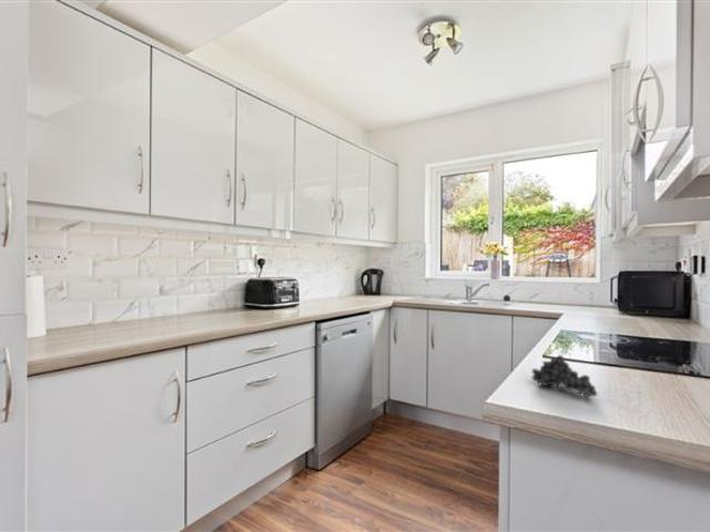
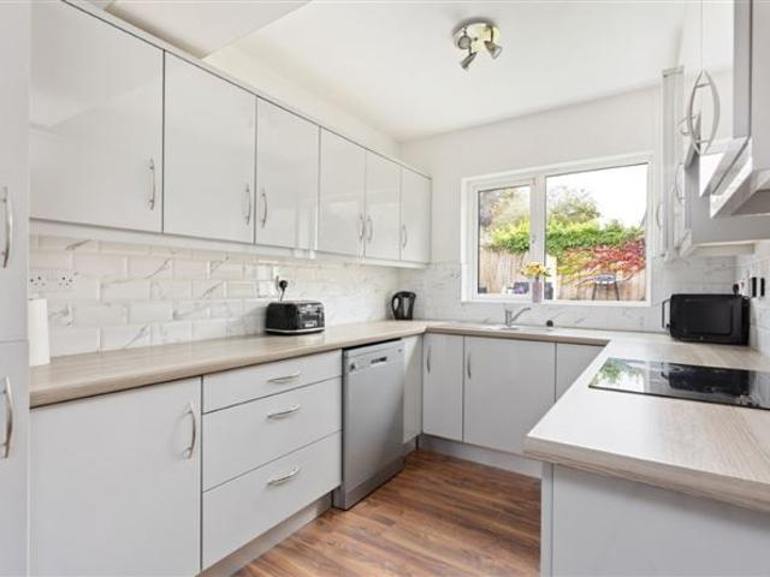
- fruit [530,354,598,399]
